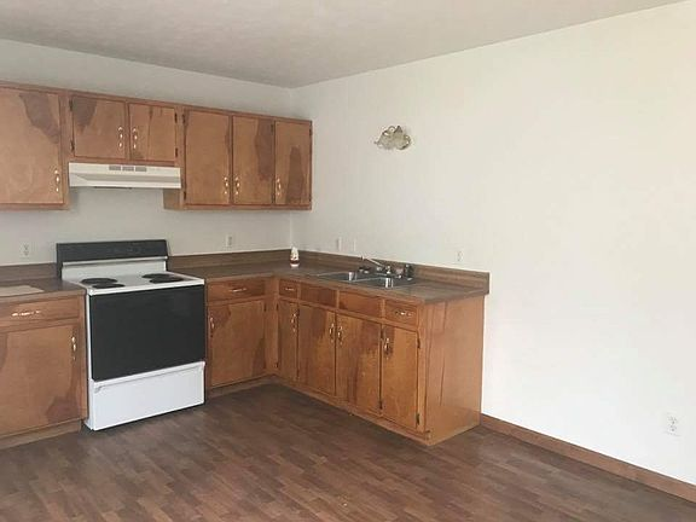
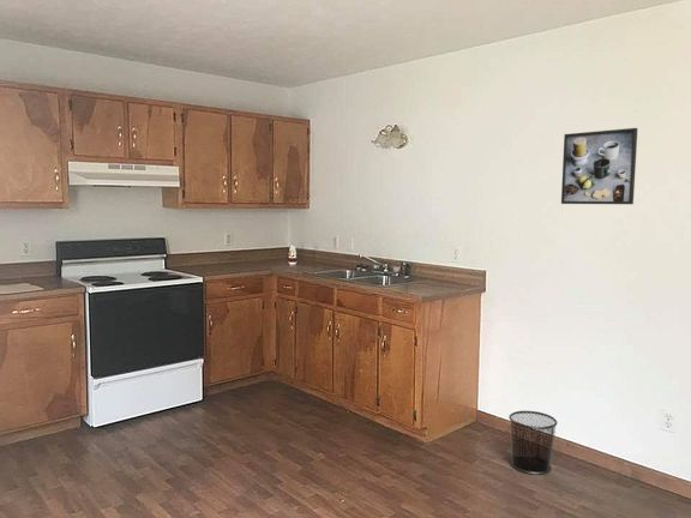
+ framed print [560,127,638,205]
+ waste bin [507,410,559,476]
